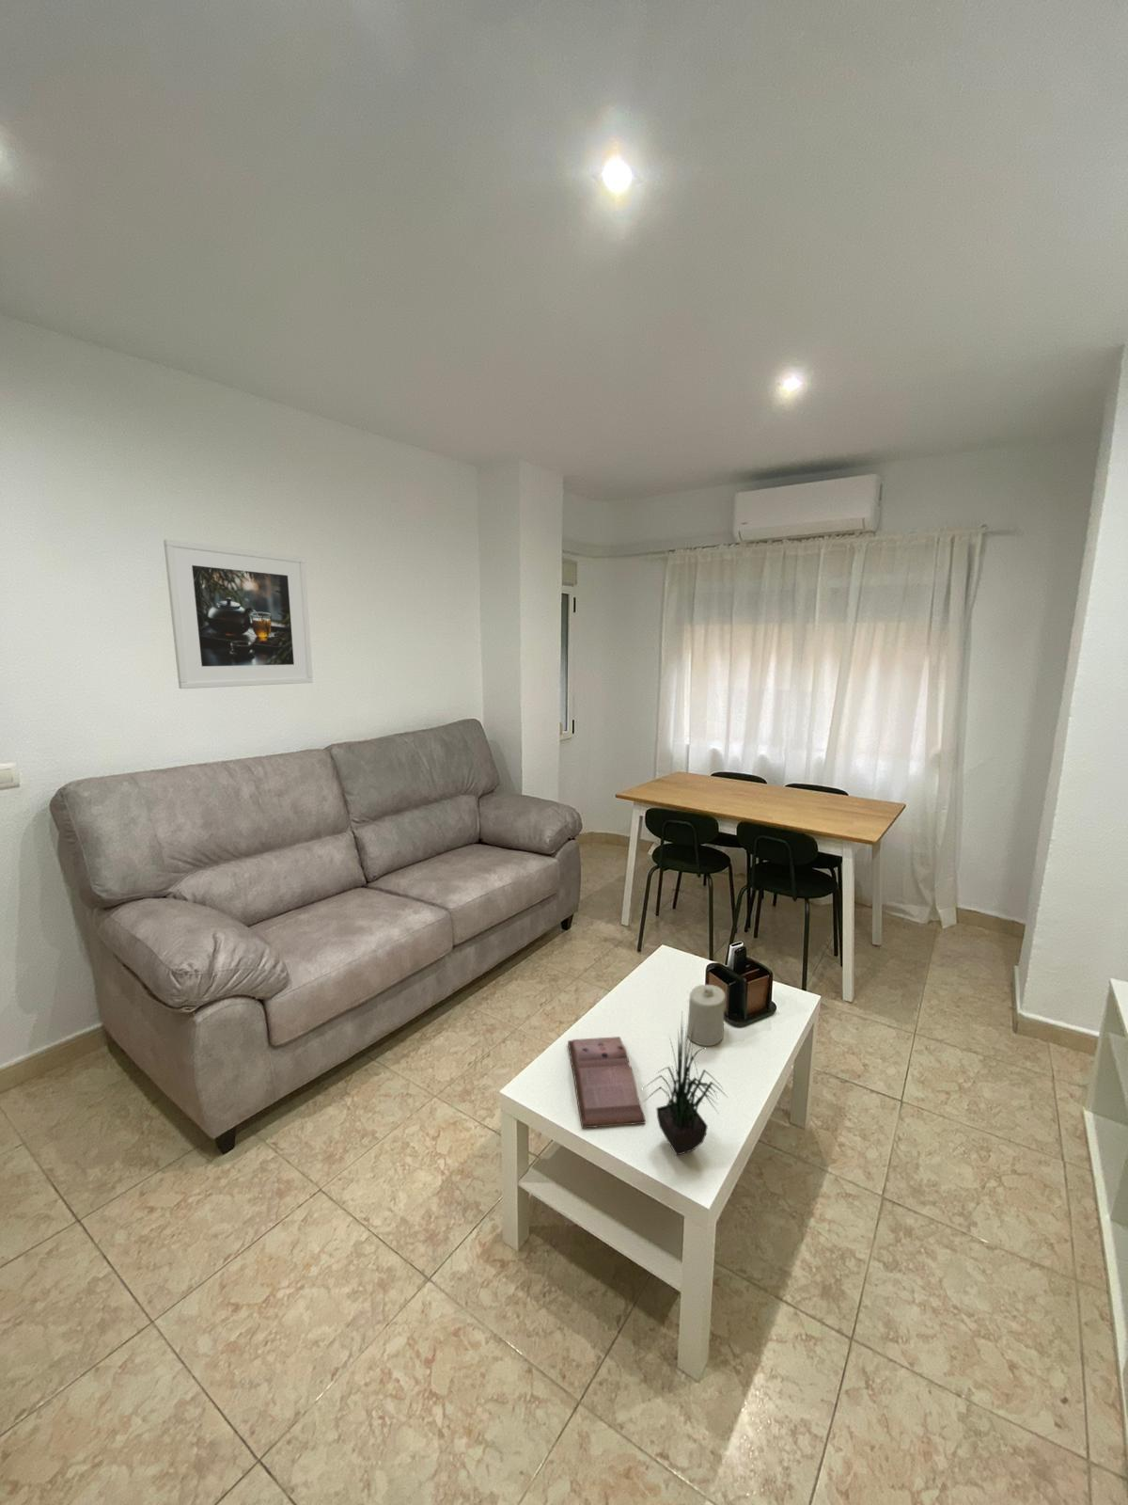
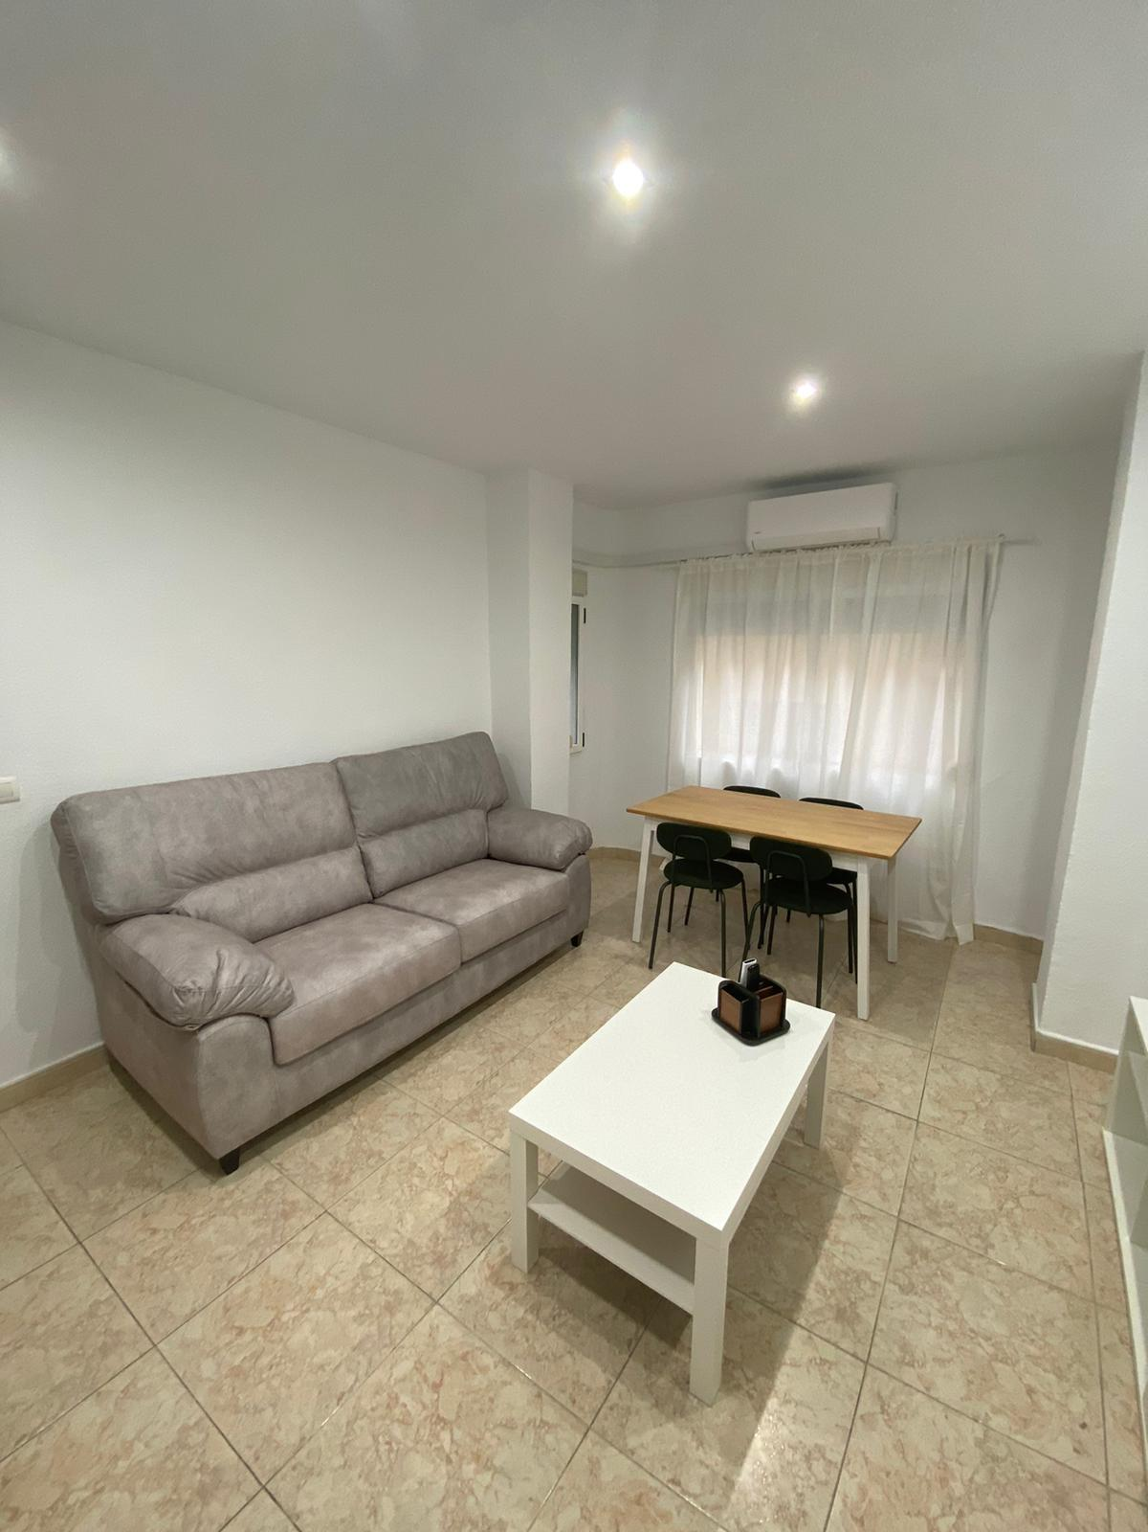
- potted plant [642,1012,728,1157]
- hardback book [566,1036,646,1128]
- candle [686,984,726,1046]
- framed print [162,538,314,690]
